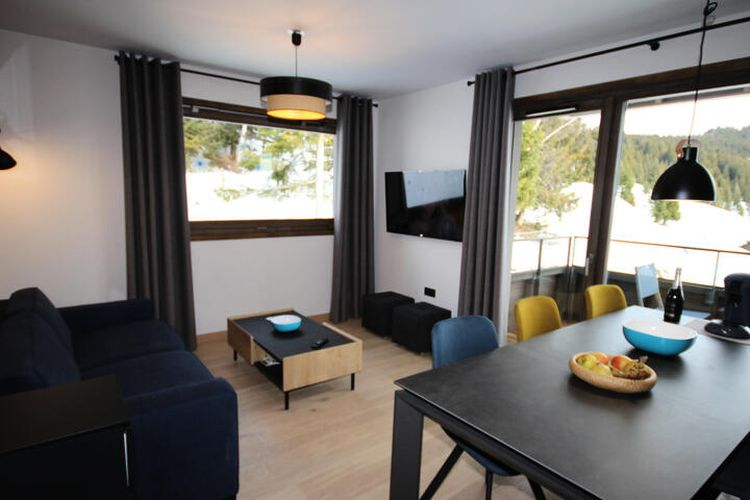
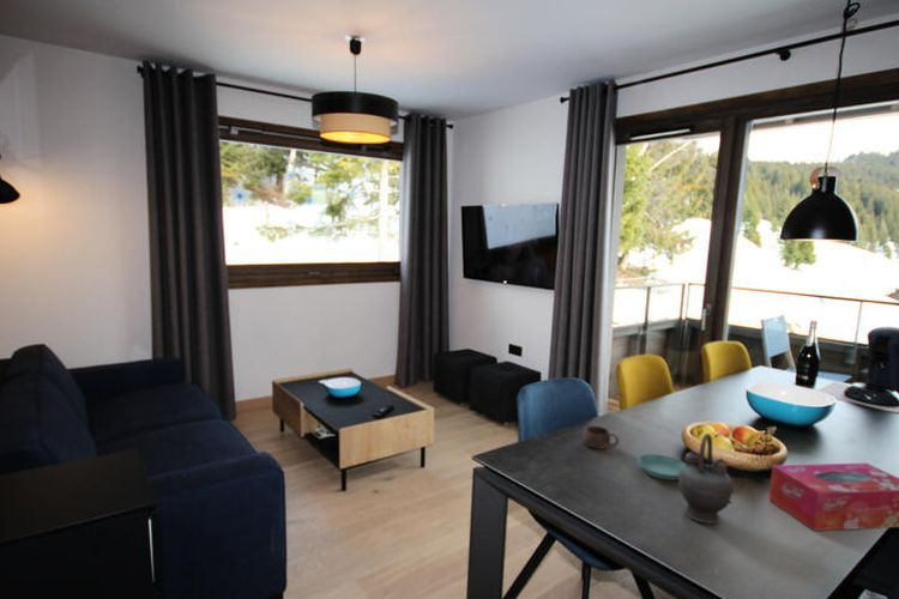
+ teapot [677,432,736,525]
+ saucer [636,453,687,482]
+ cup [583,425,620,449]
+ tissue box [768,462,899,532]
